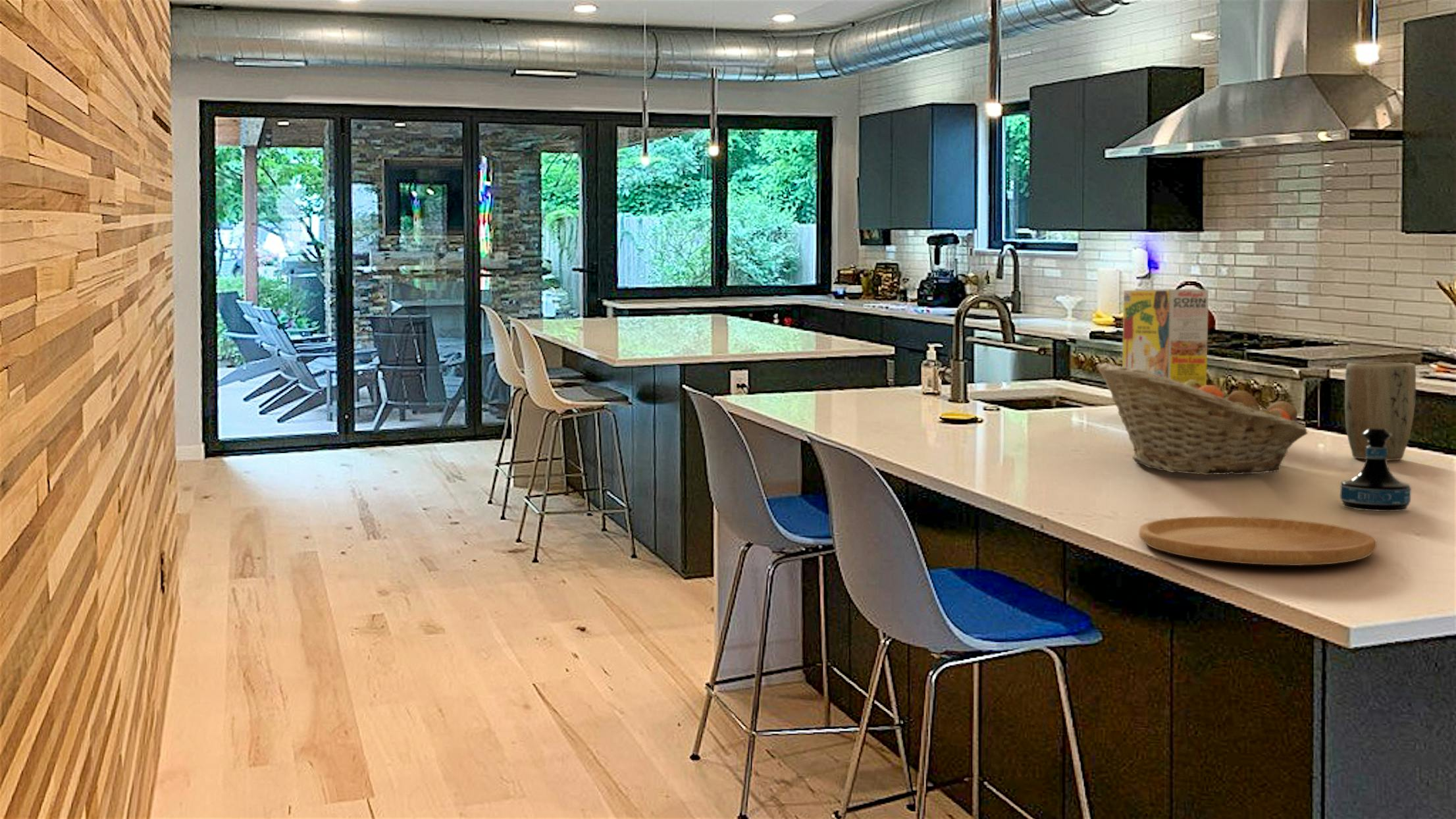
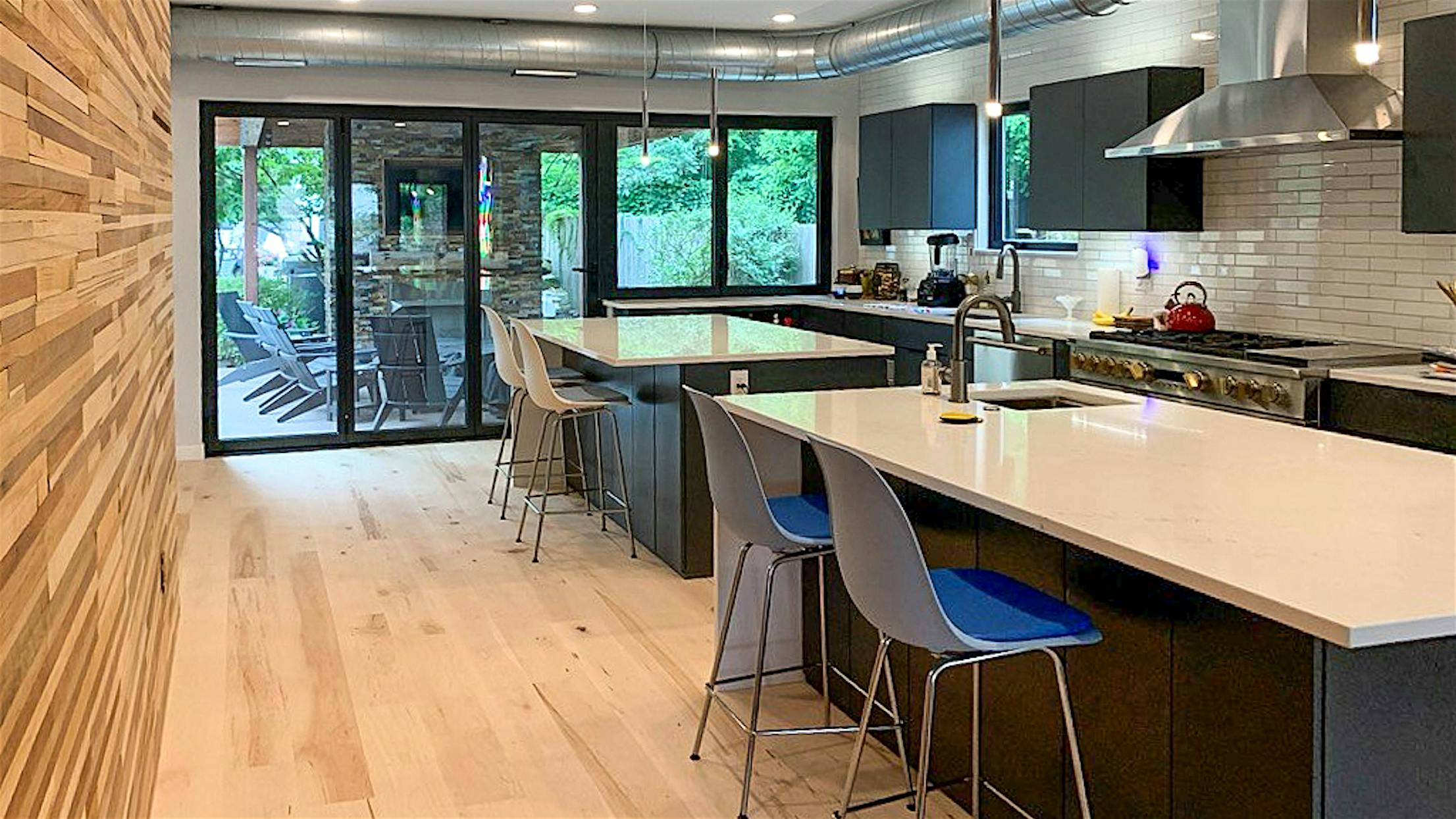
- fruit basket [1095,362,1309,475]
- plant pot [1344,361,1417,461]
- cutting board [1138,515,1378,566]
- cereal box [1122,288,1209,386]
- tequila bottle [1339,428,1412,512]
